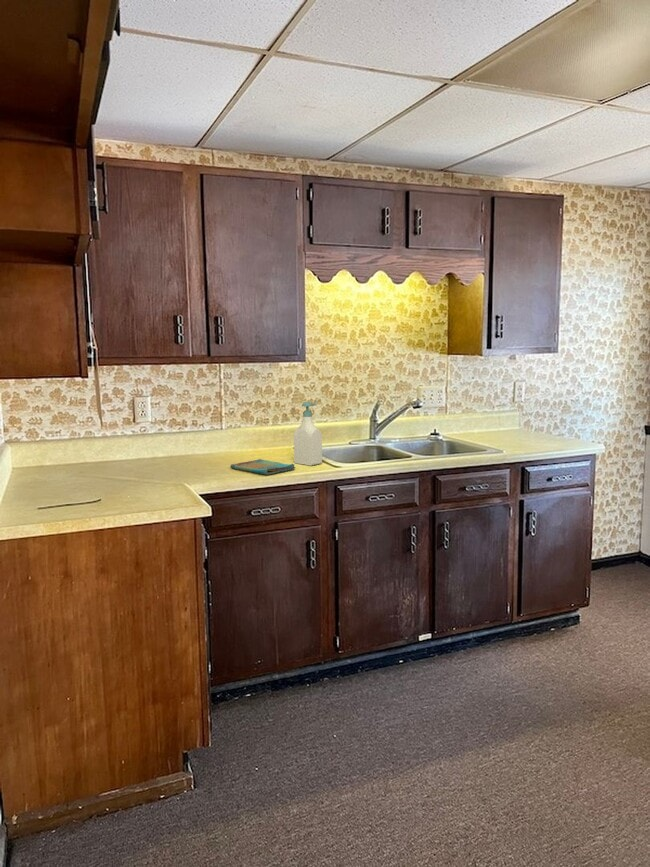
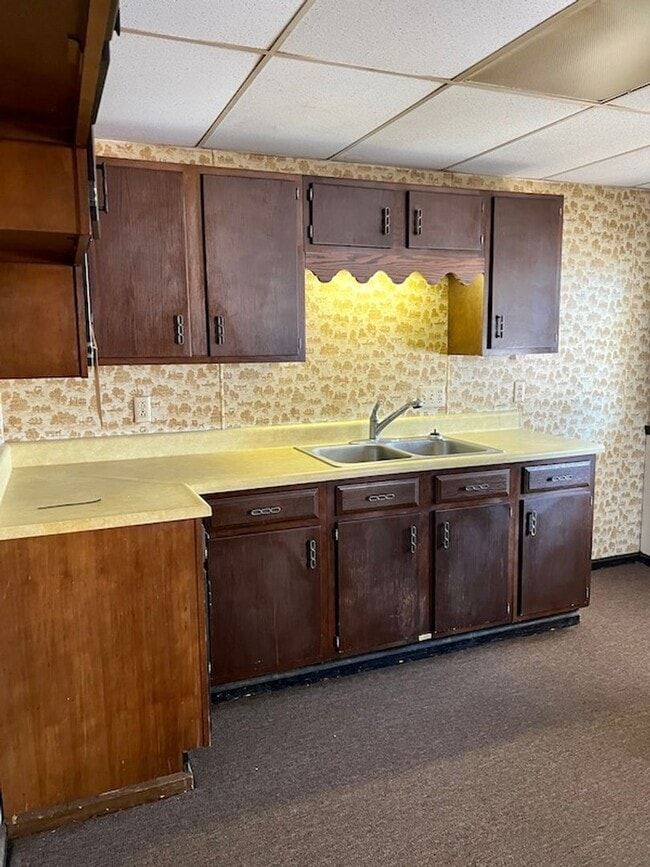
- dish towel [229,458,296,476]
- soap bottle [293,401,323,466]
